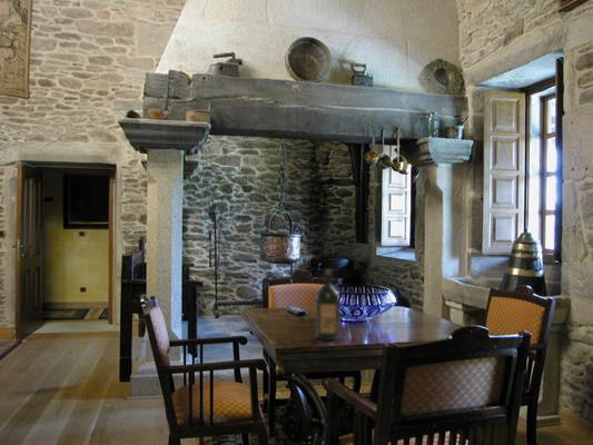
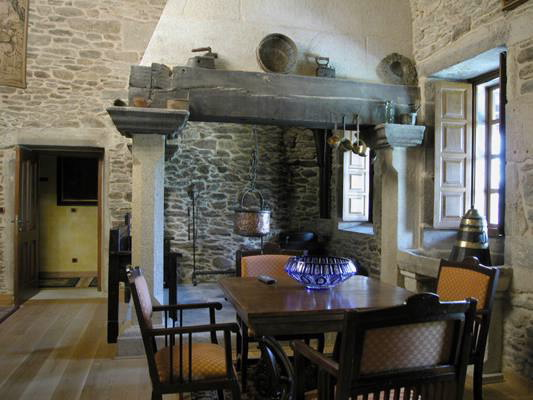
- wine bottle [315,269,340,342]
